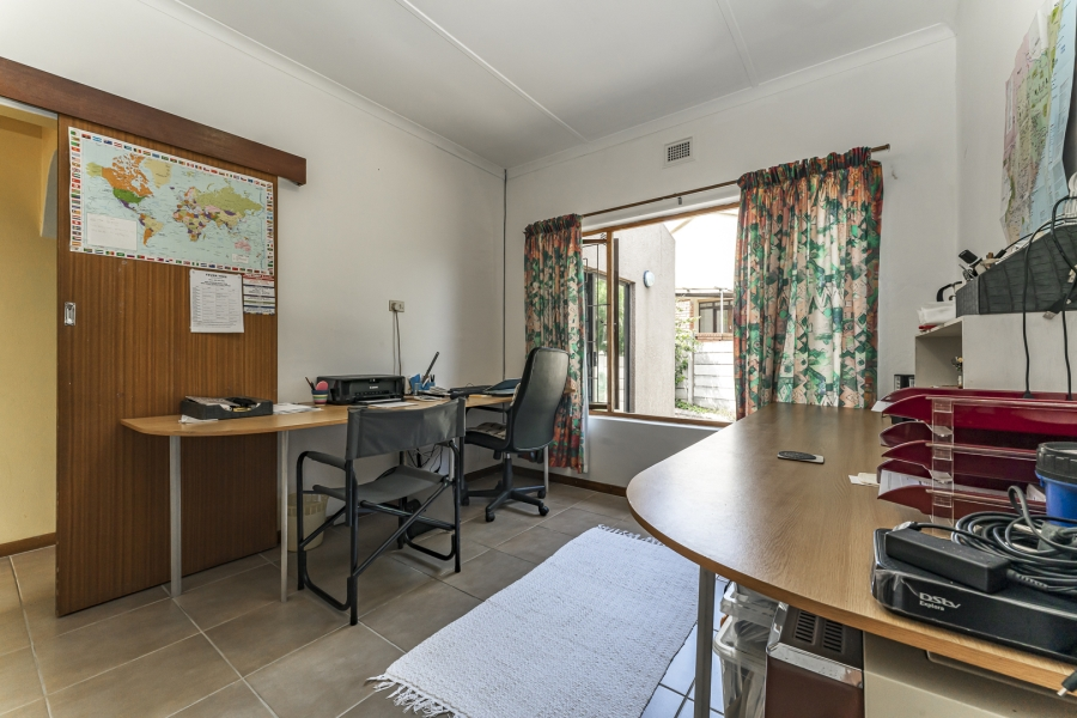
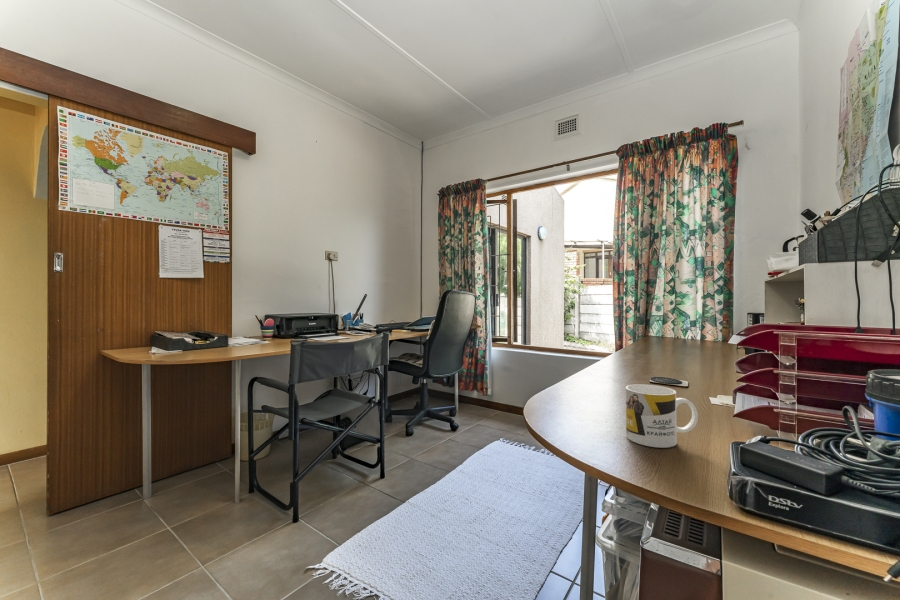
+ mug [625,383,699,449]
